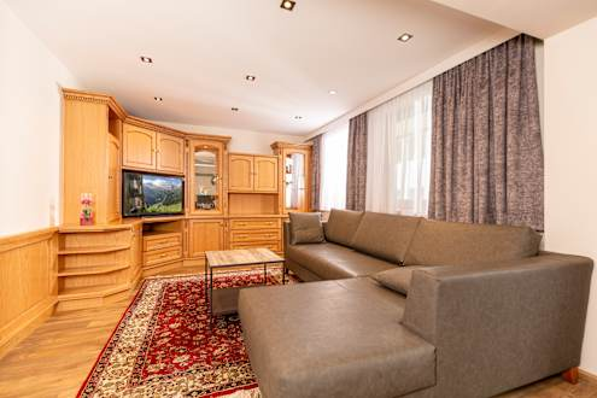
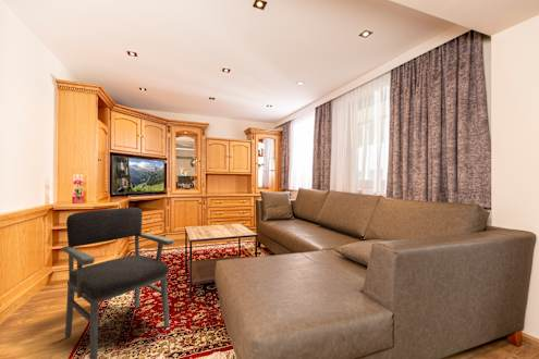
+ armchair [61,207,175,359]
